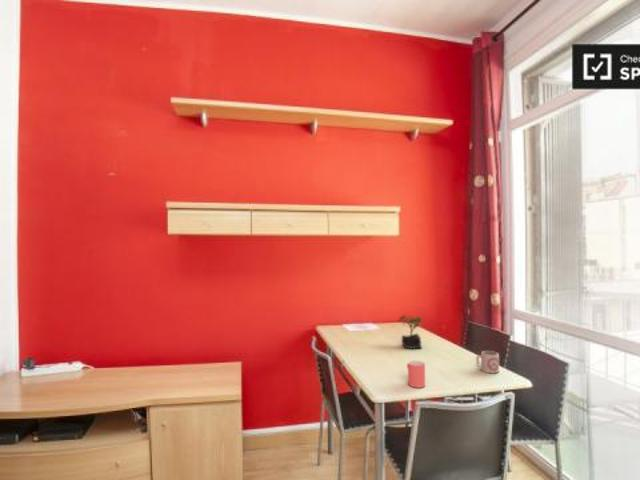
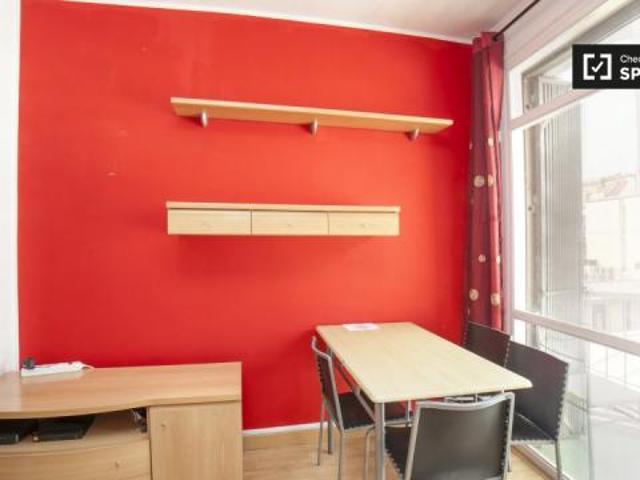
- succulent plant [397,313,427,349]
- cup [475,350,500,375]
- cup [406,360,426,389]
